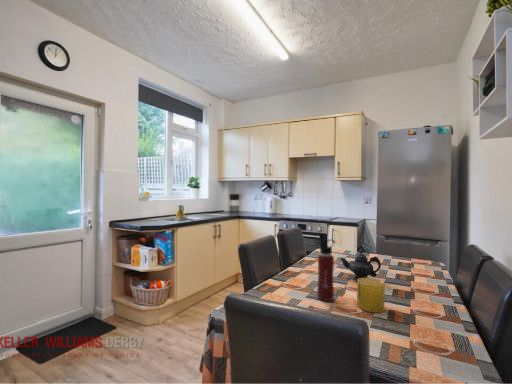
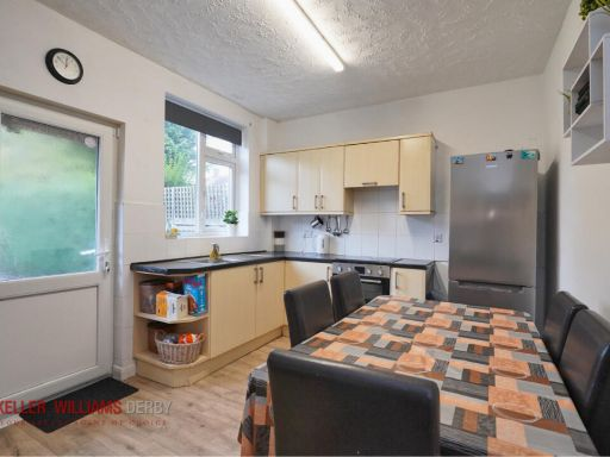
- cup [356,277,386,313]
- teapot [339,248,382,282]
- water bottle [316,239,336,302]
